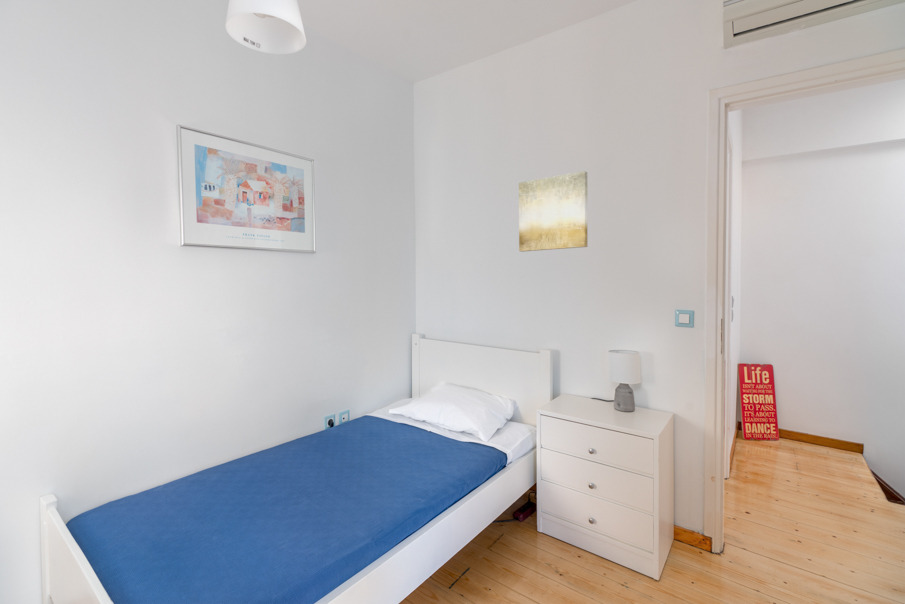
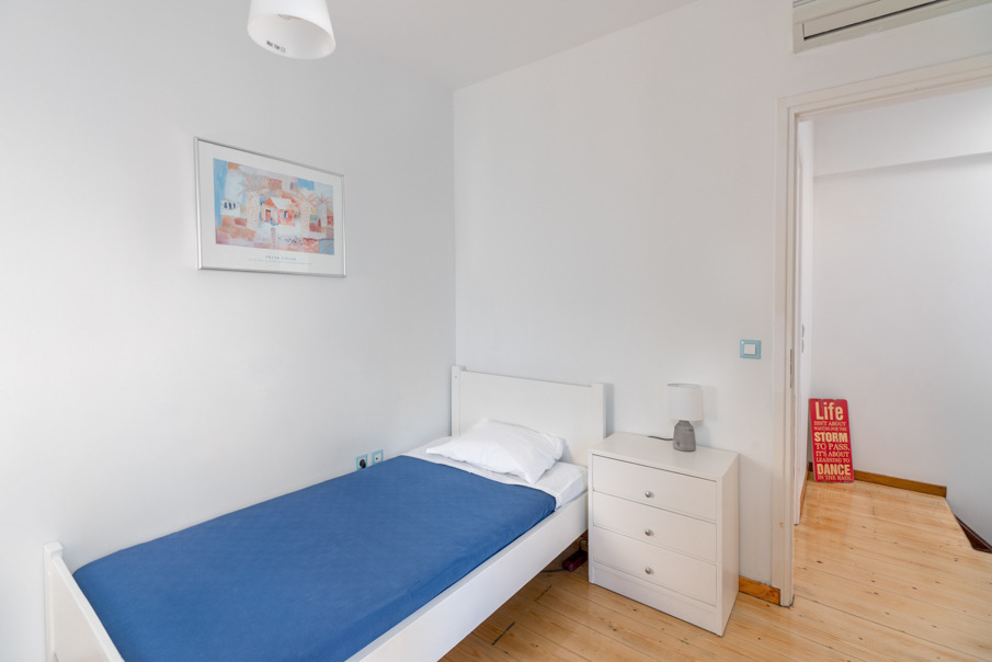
- wall art [518,170,588,253]
